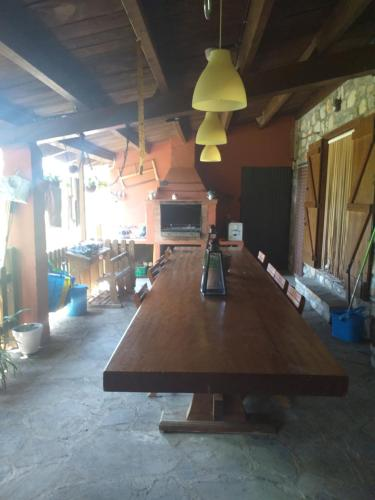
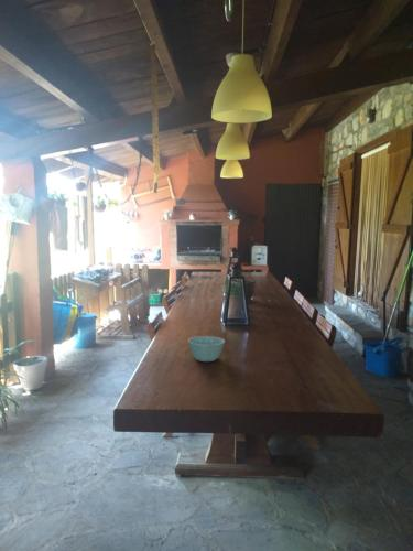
+ bowl [187,335,226,363]
